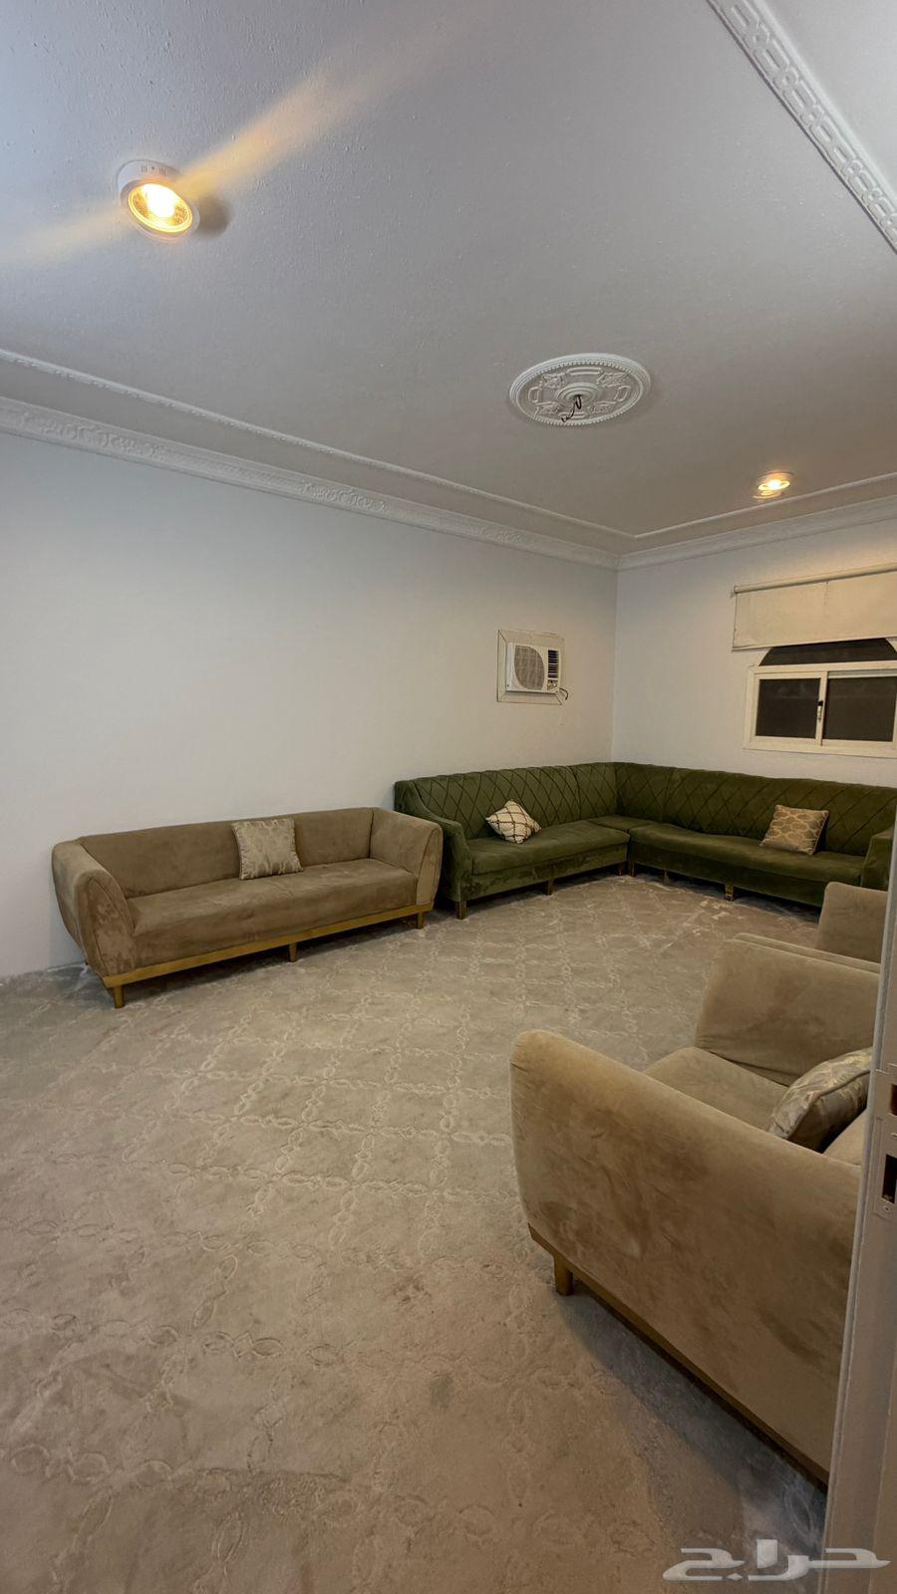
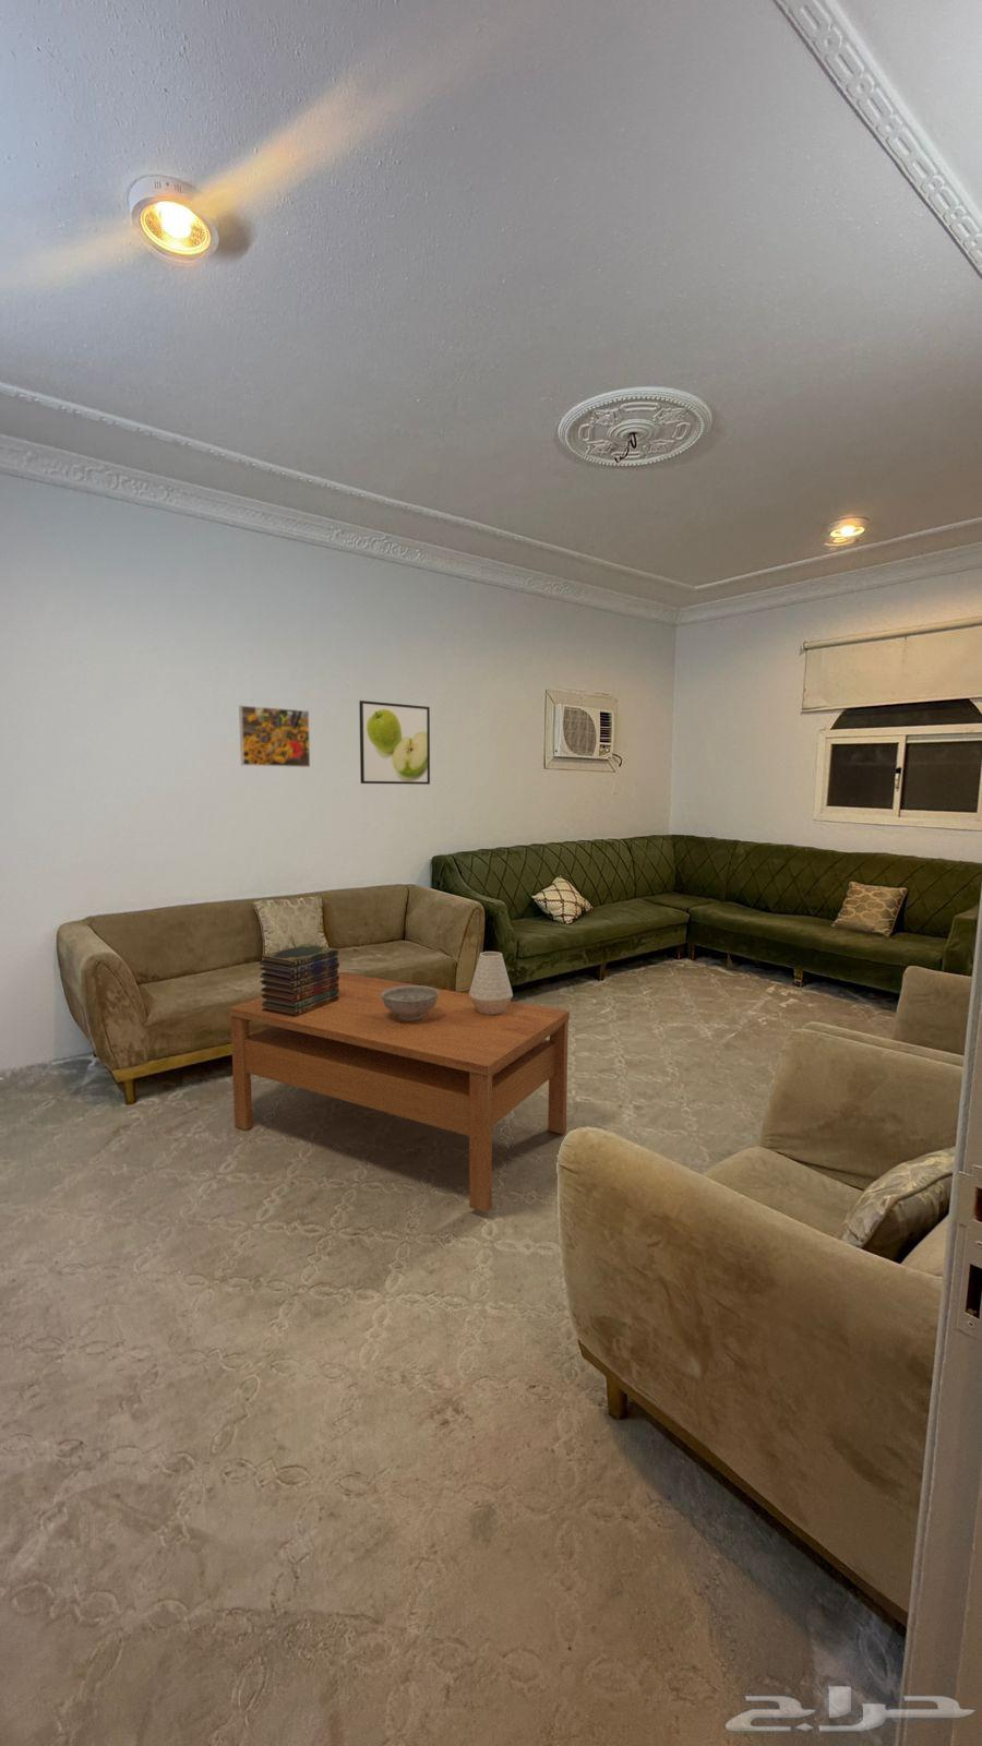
+ book stack [259,943,341,1017]
+ coffee table [228,971,571,1214]
+ vase [468,951,514,1015]
+ decorative bowl [382,985,439,1020]
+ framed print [357,699,430,785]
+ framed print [237,704,311,769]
